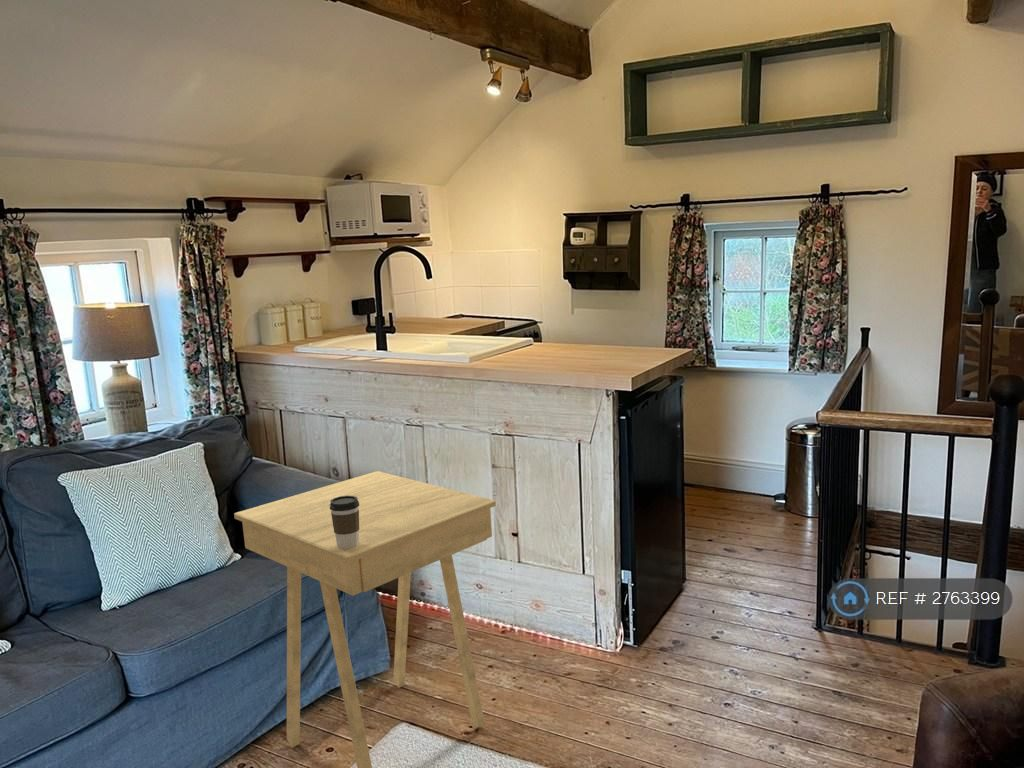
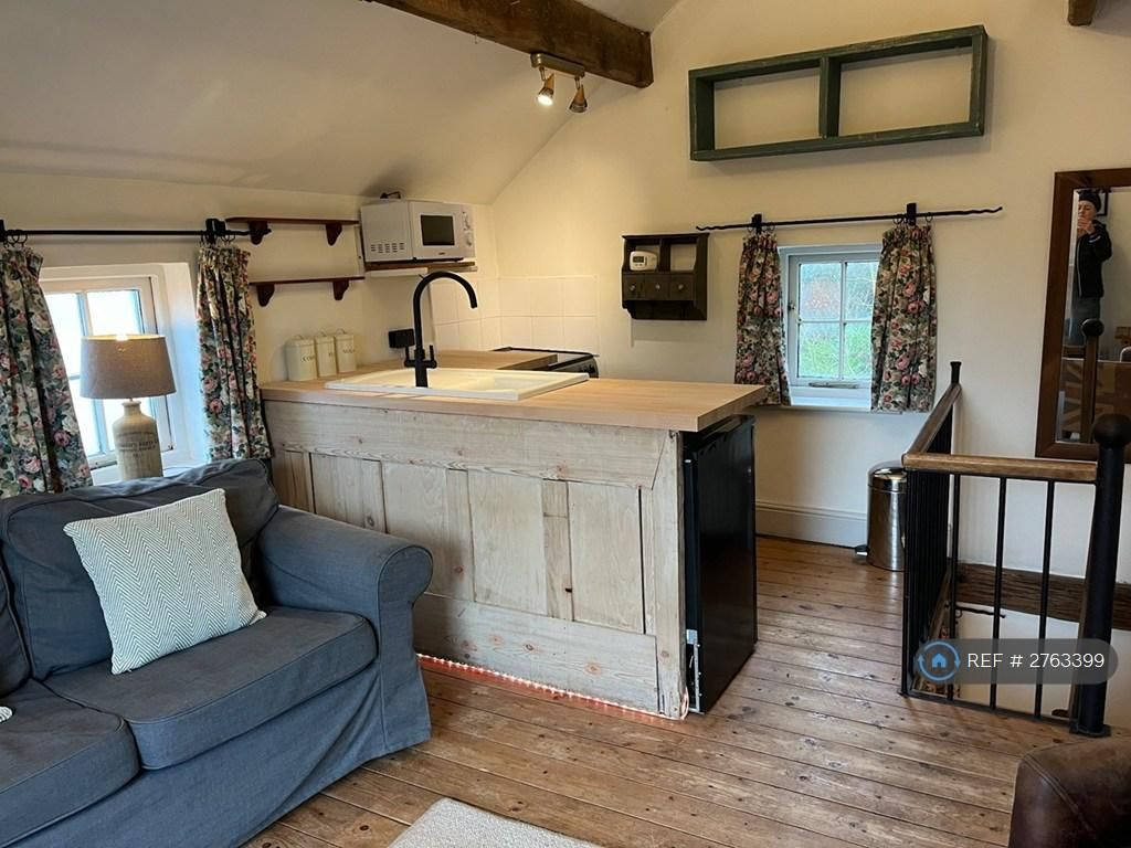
- coffee cup [330,496,359,549]
- side table [233,470,497,768]
